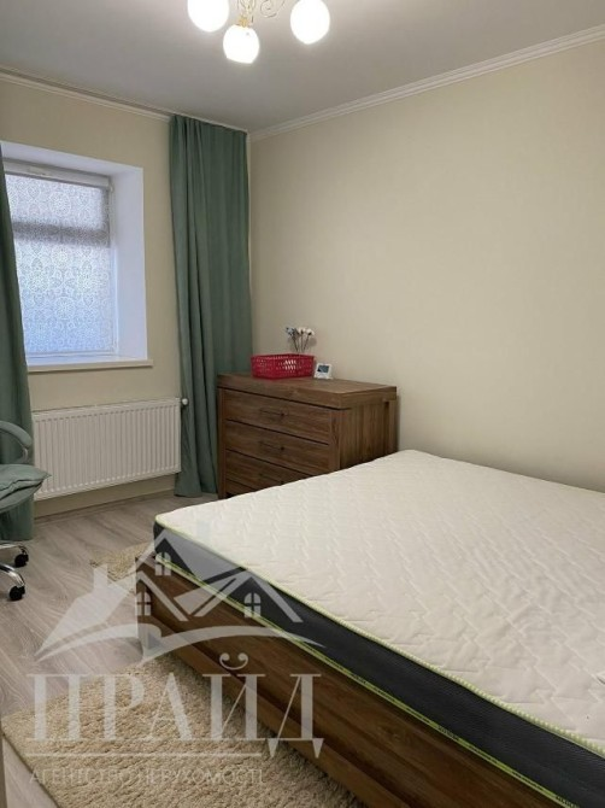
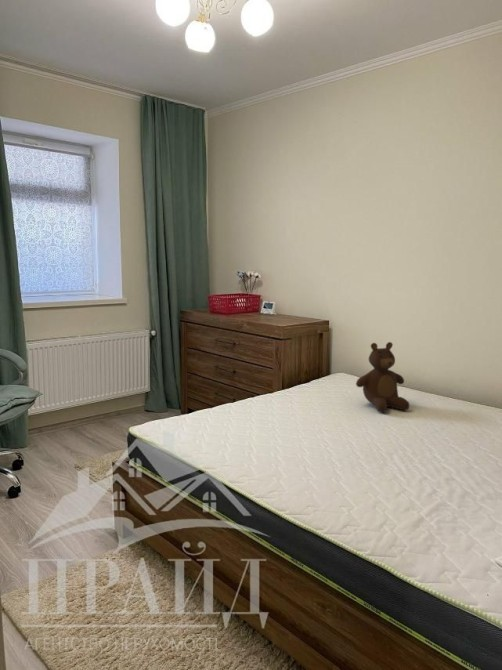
+ teddy bear [355,341,411,413]
